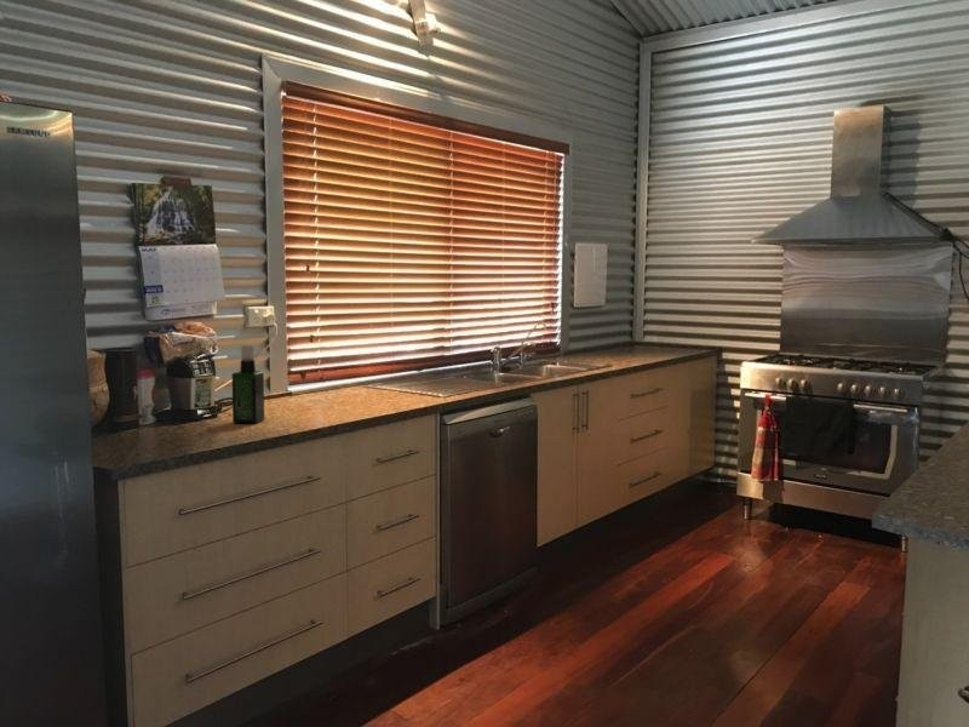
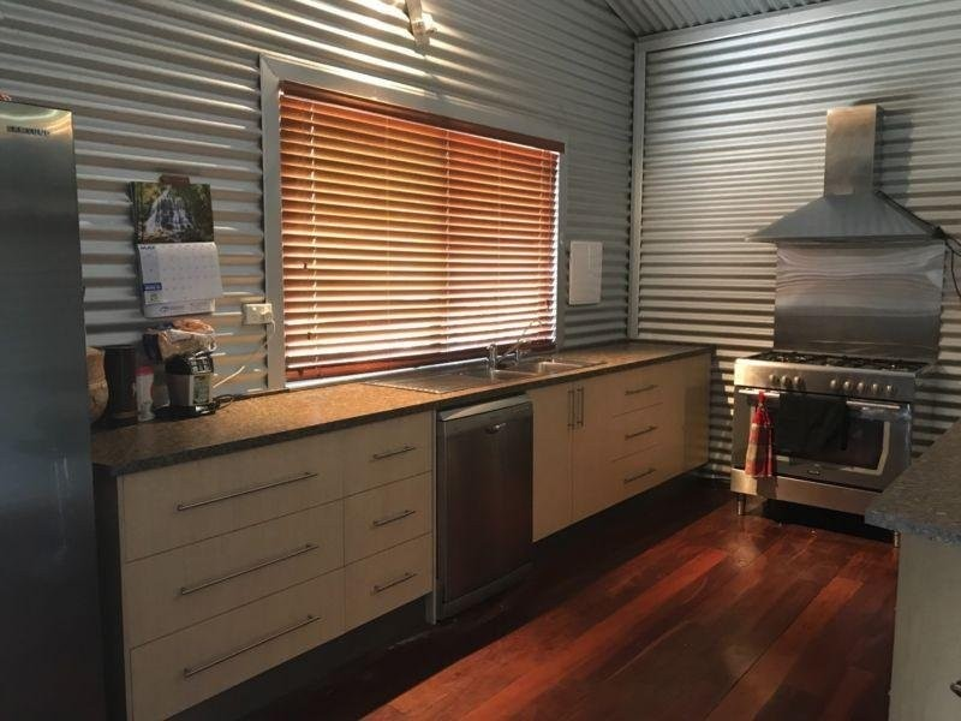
- spray bottle [230,344,265,425]
